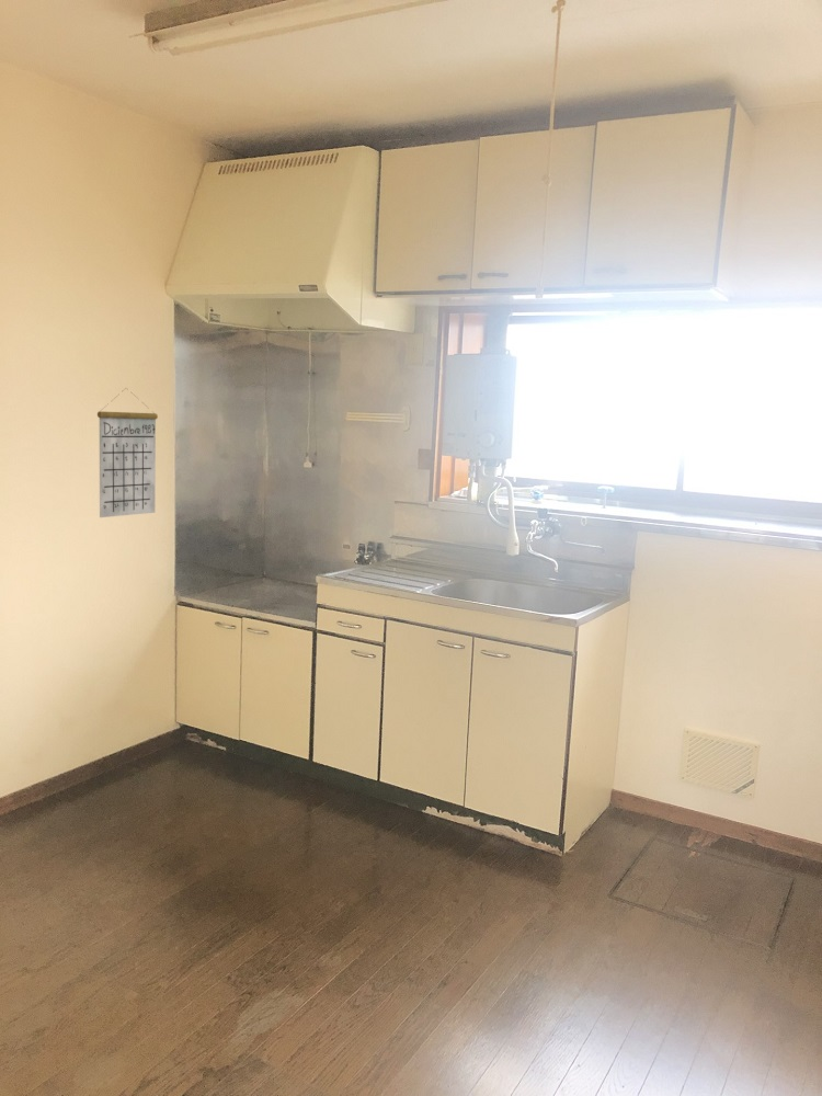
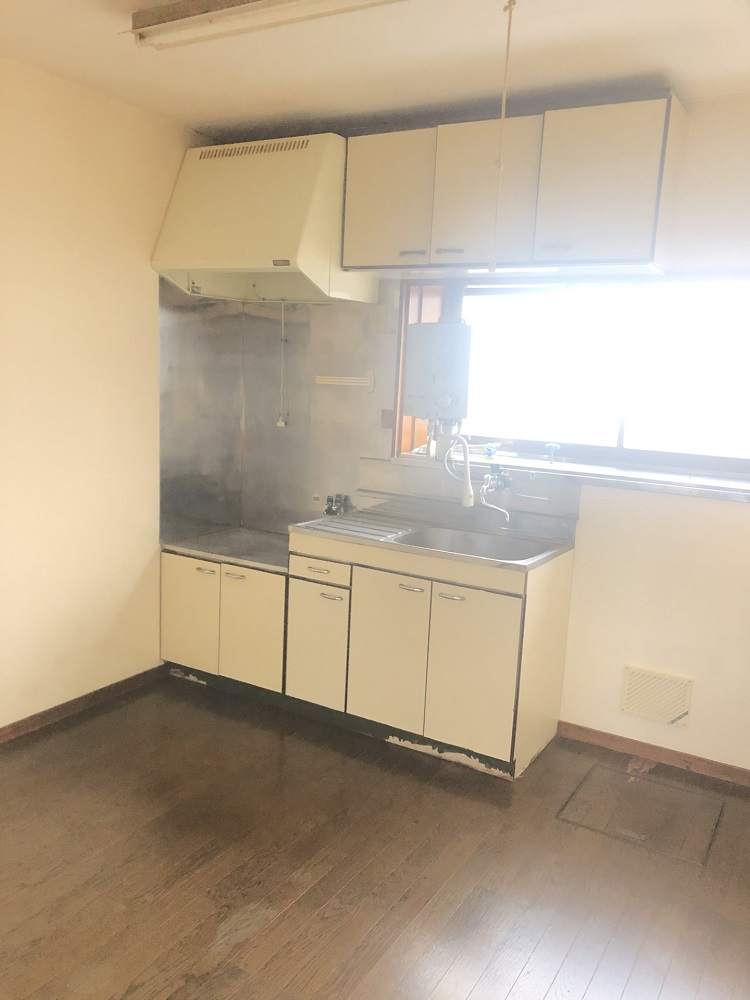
- calendar [96,387,159,518]
